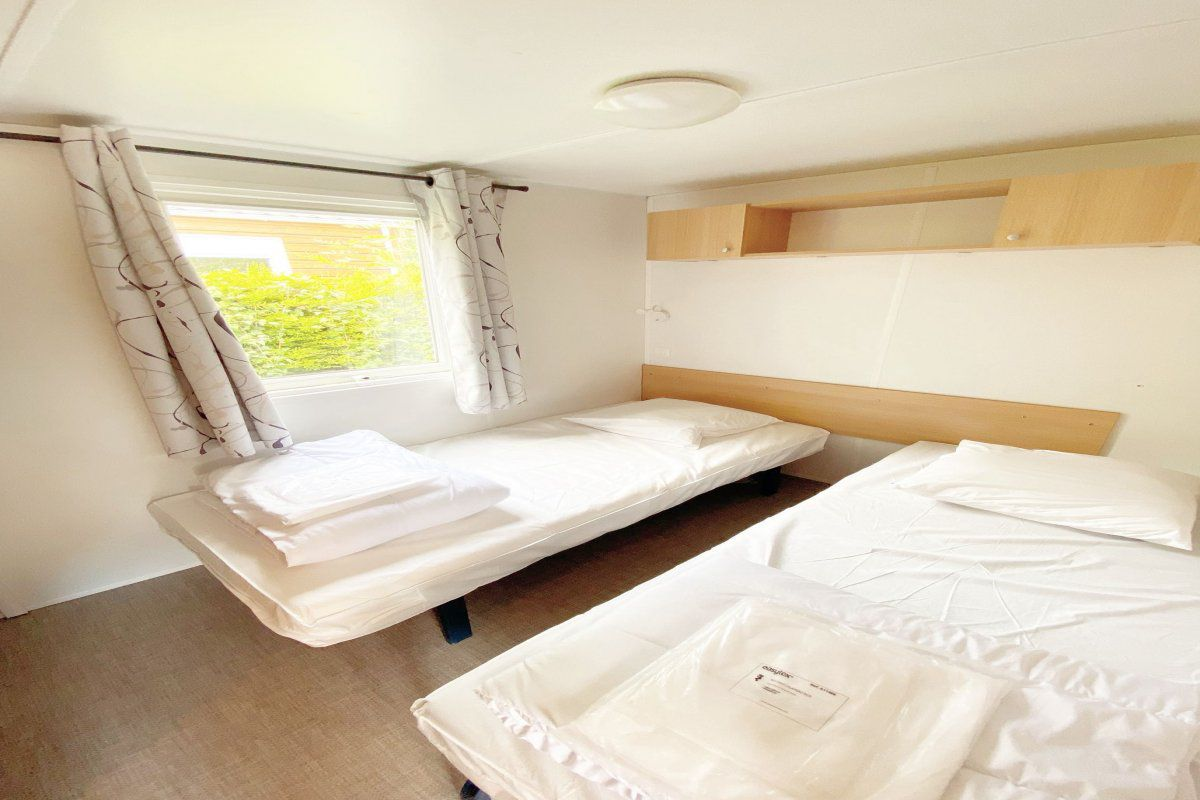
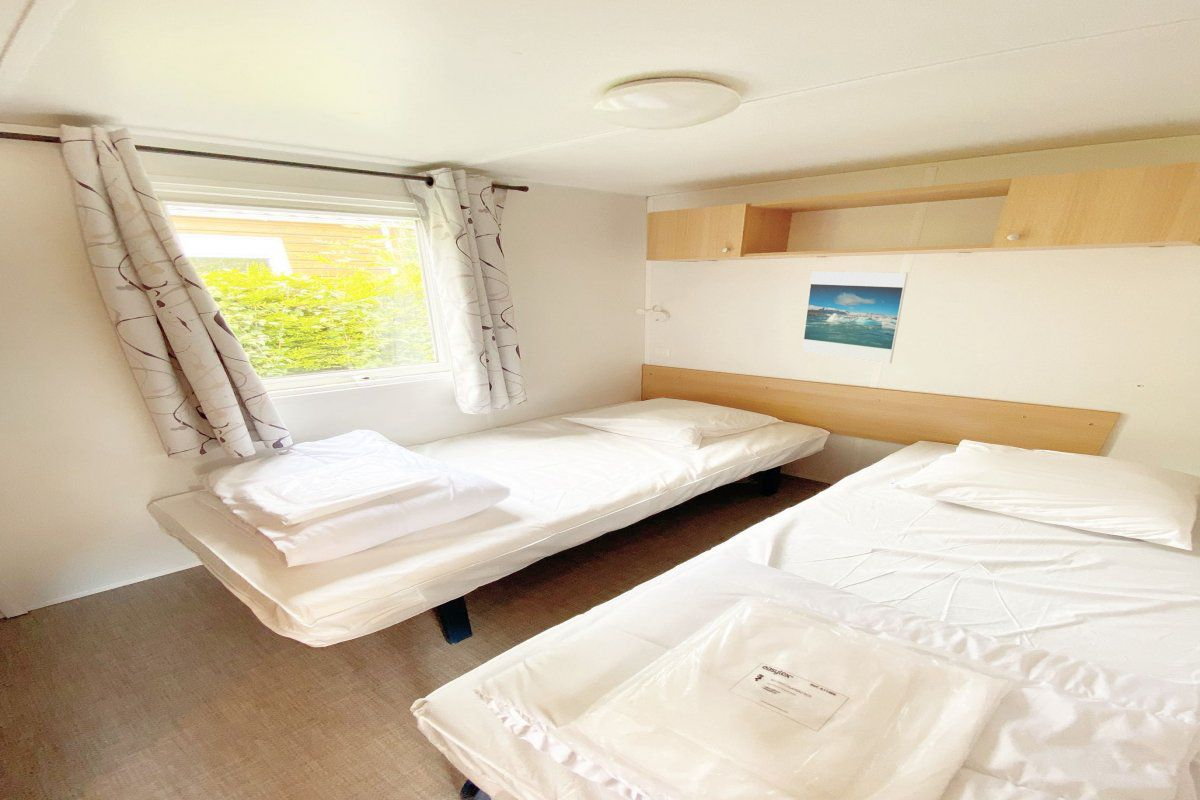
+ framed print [801,270,909,365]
